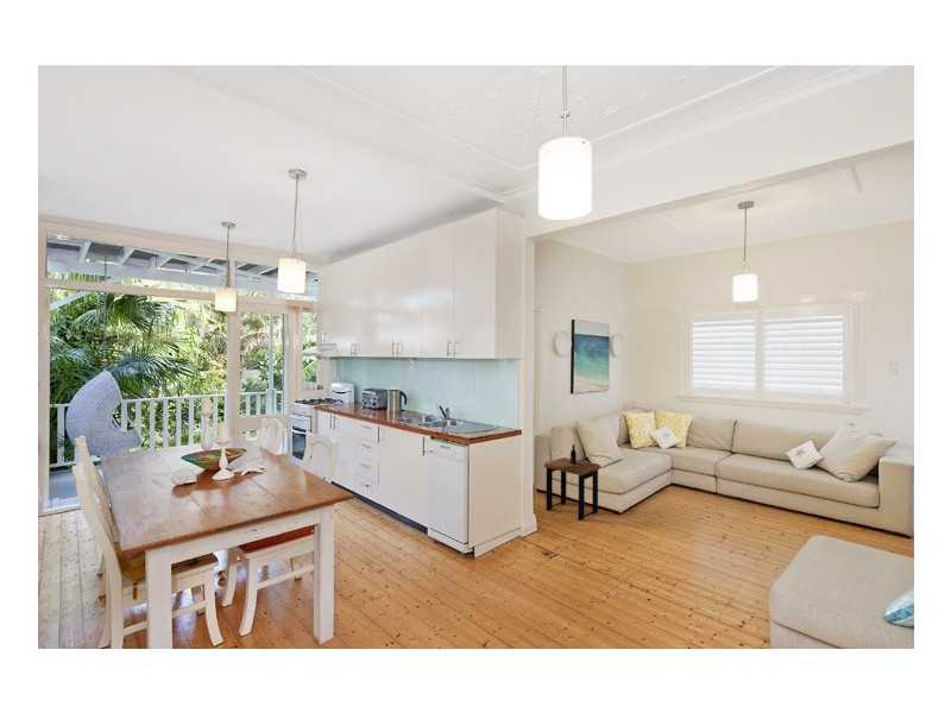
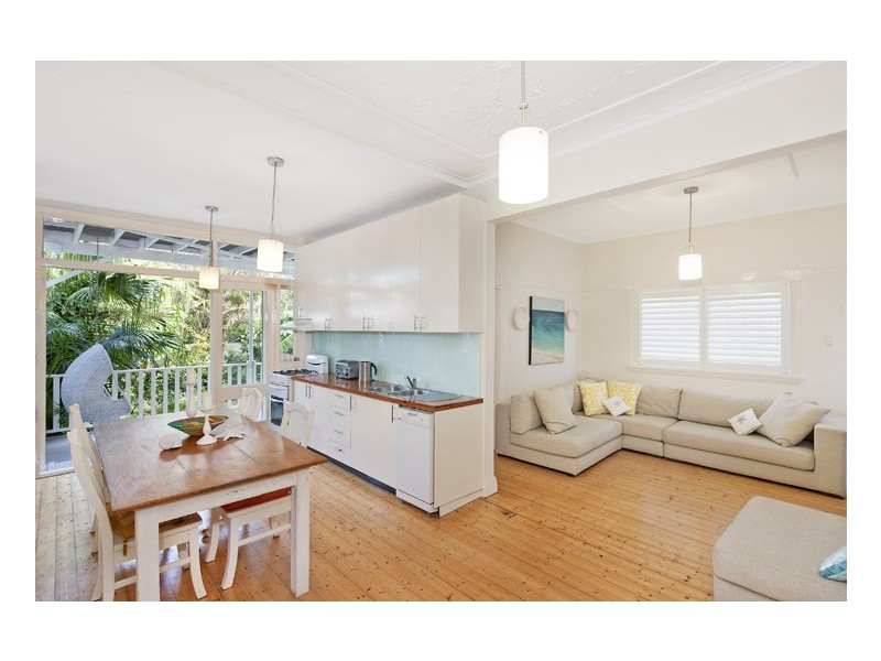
- side table [543,443,602,522]
